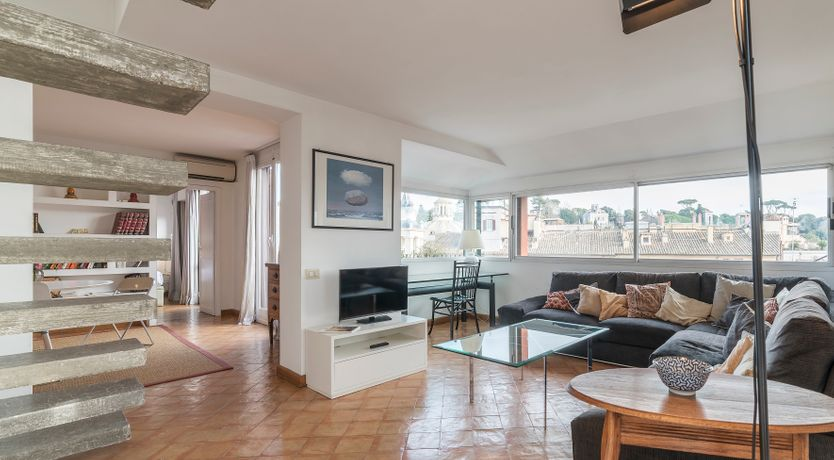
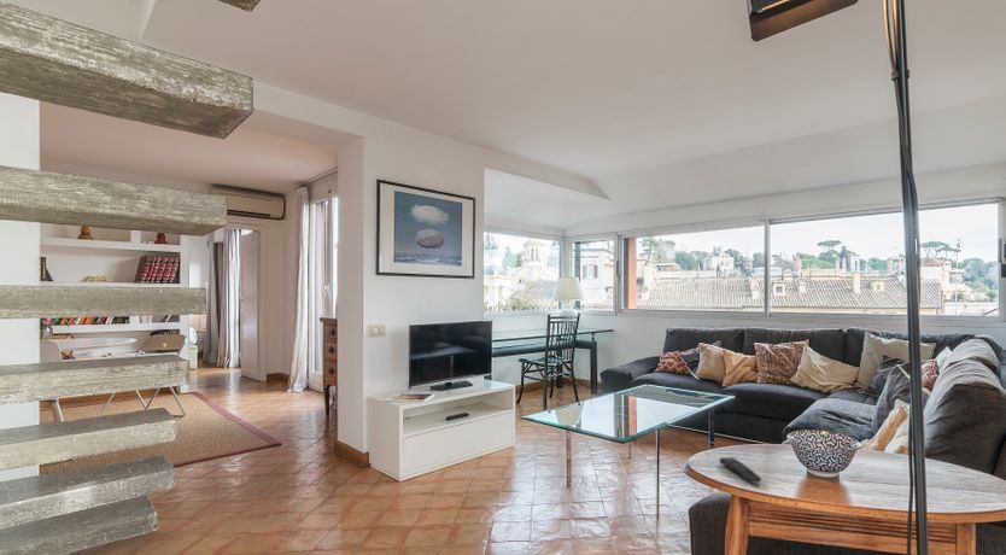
+ remote control [719,456,762,485]
